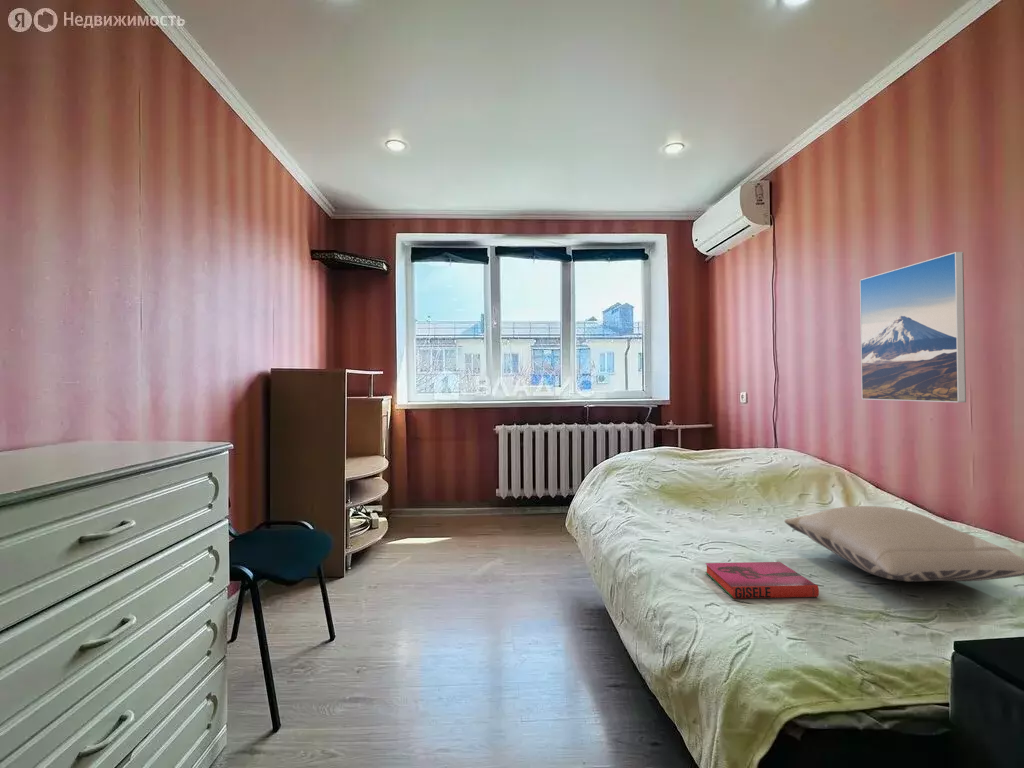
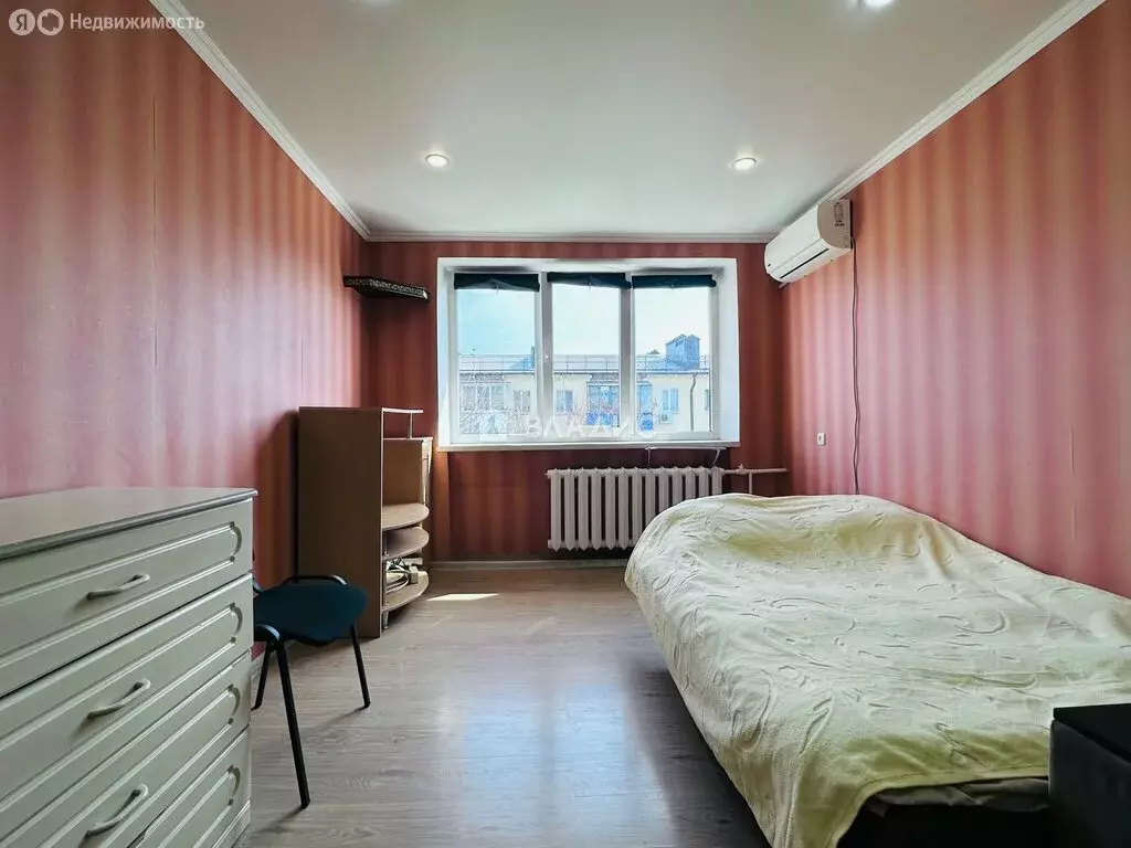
- pillow [783,505,1024,583]
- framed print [859,251,967,403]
- hardback book [704,561,820,599]
